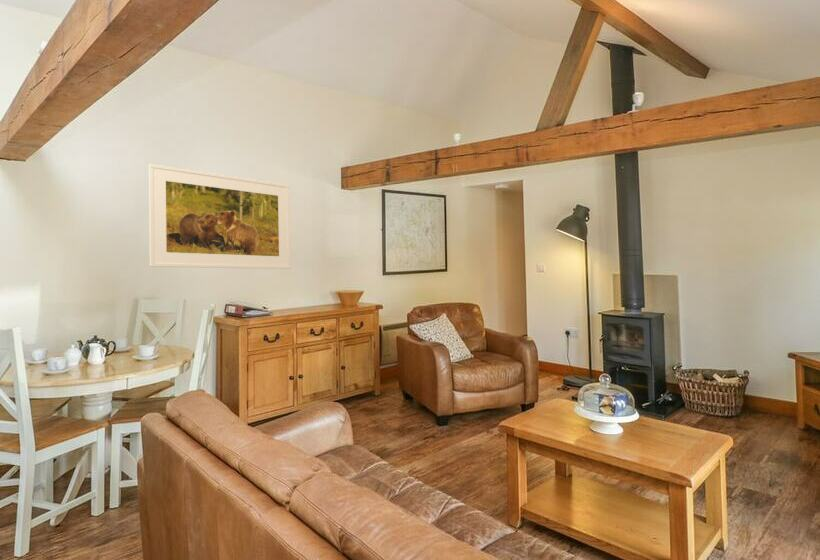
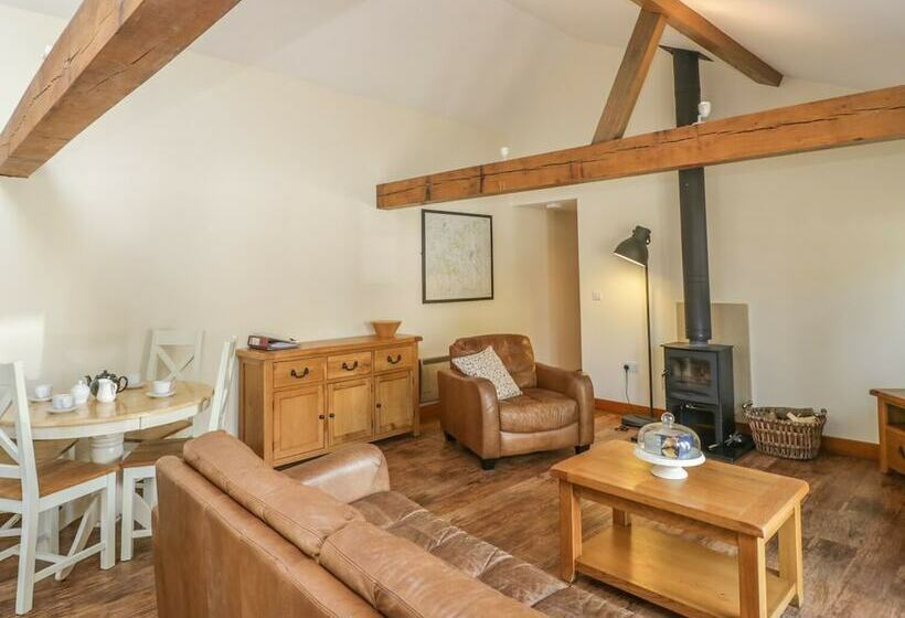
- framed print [148,163,292,270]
